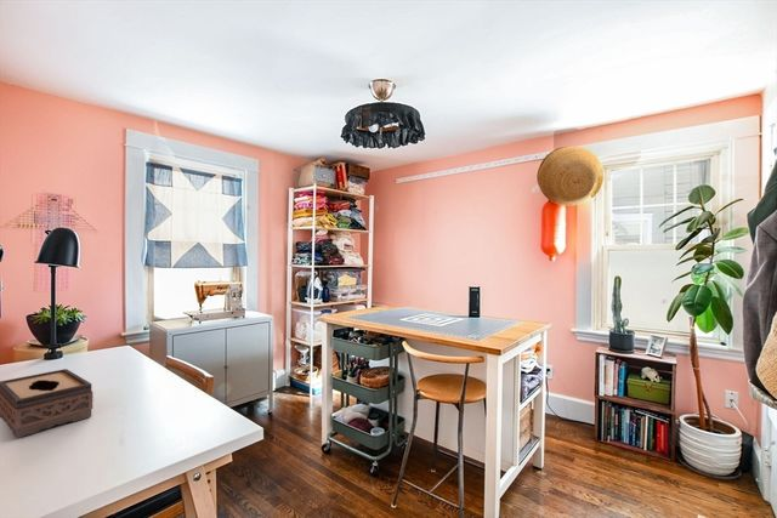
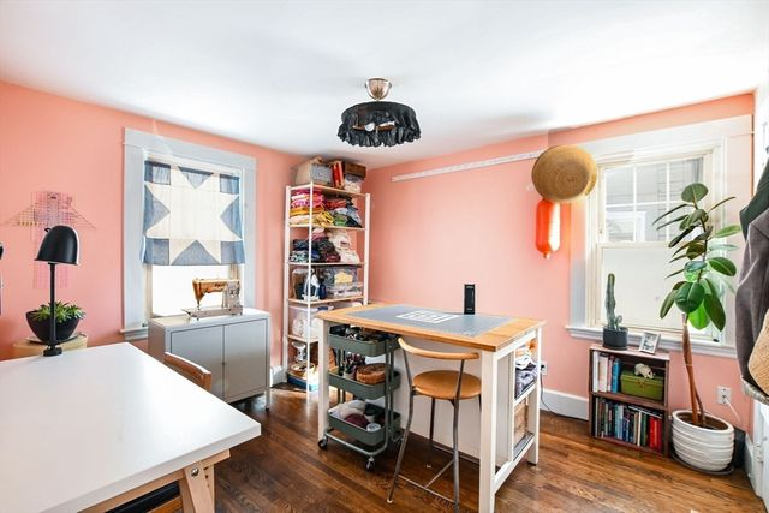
- tissue box [0,368,93,439]
